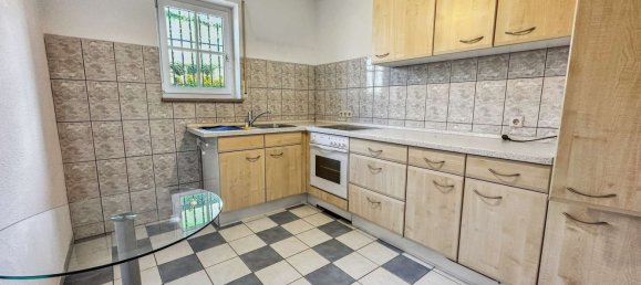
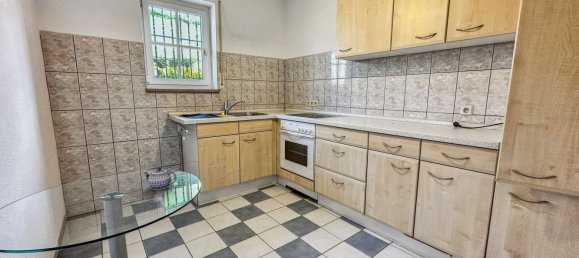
+ teapot [143,167,178,191]
